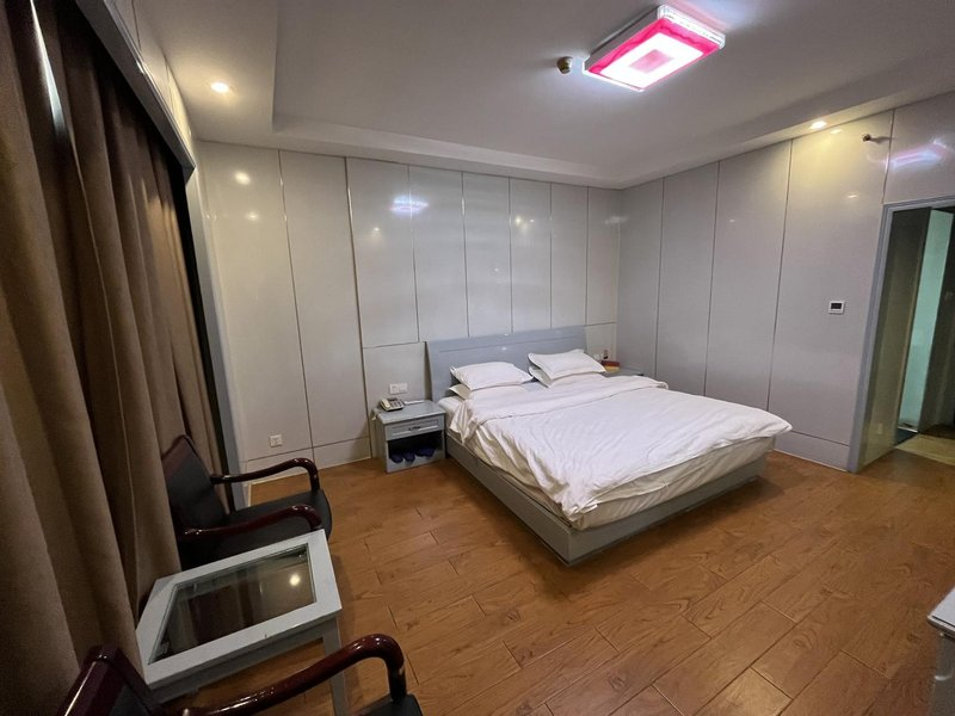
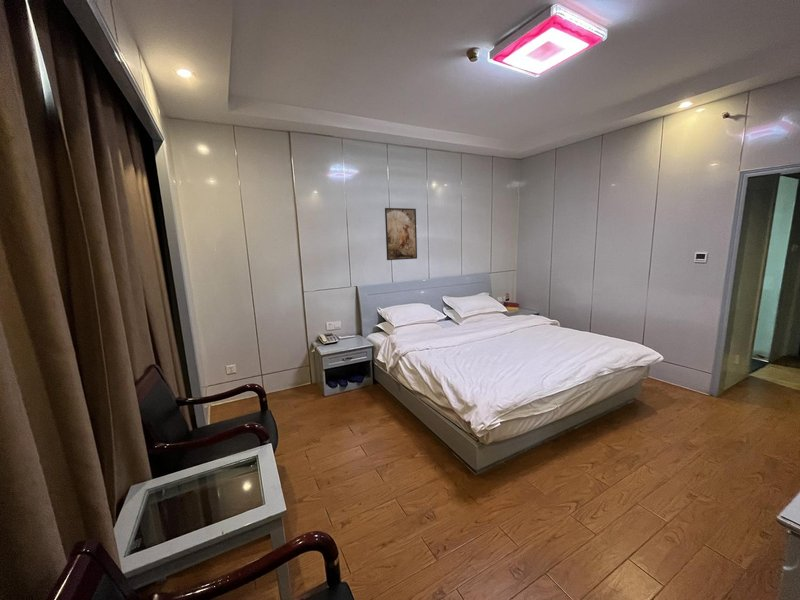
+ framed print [384,207,418,261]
